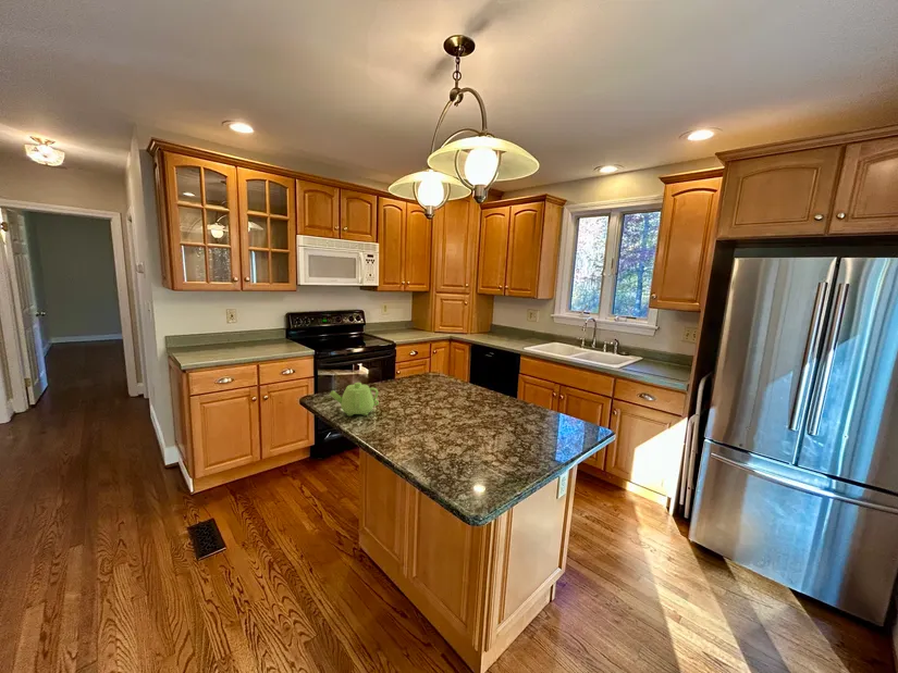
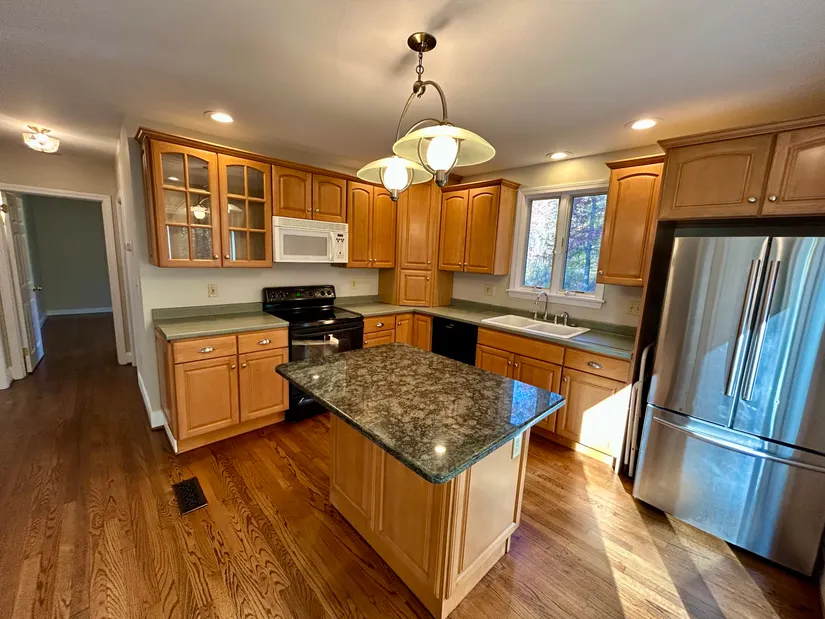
- teapot [329,382,380,416]
